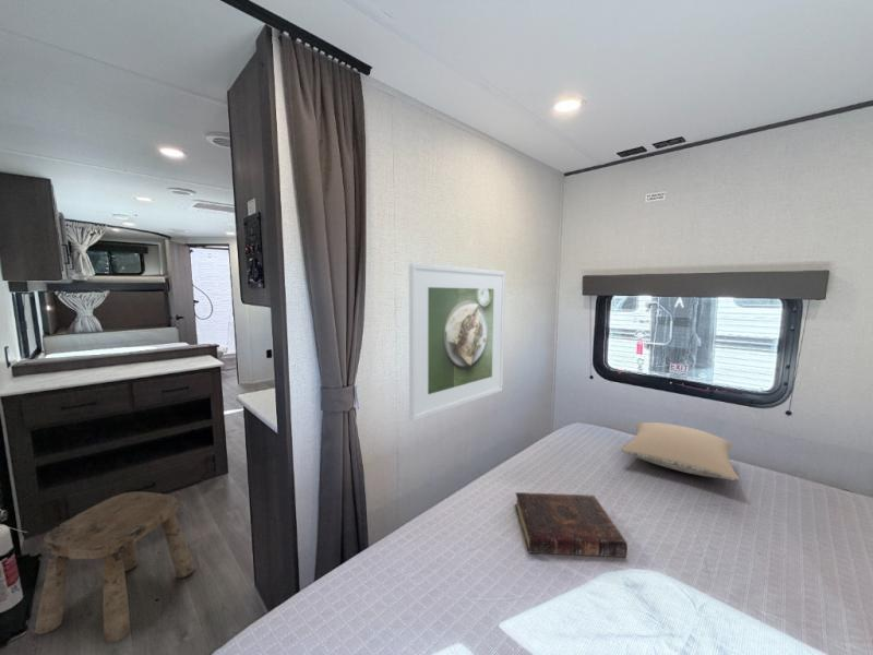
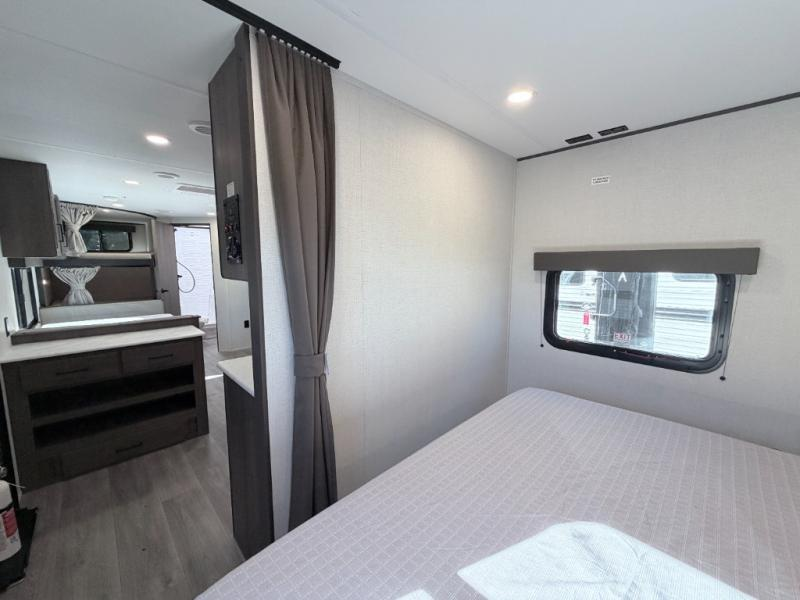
- pillow [620,421,740,481]
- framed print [408,262,506,422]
- stool [34,491,196,645]
- book [514,491,629,558]
